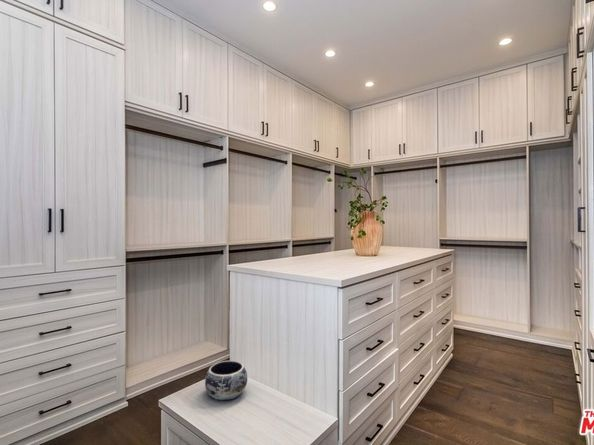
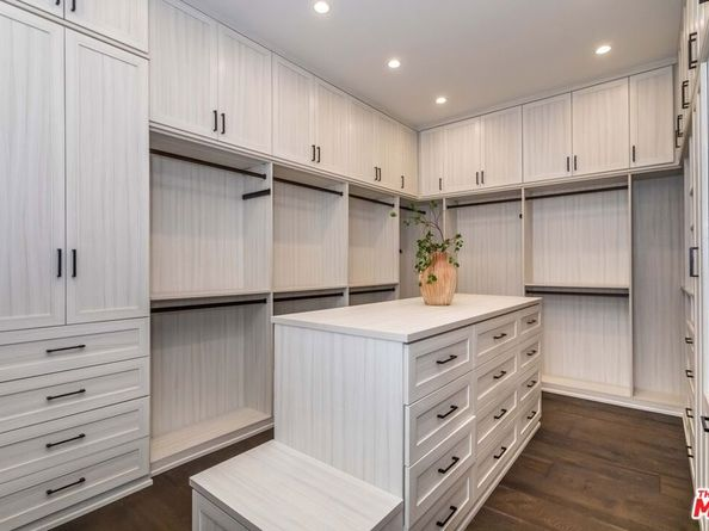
- decorative bowl [204,360,248,402]
